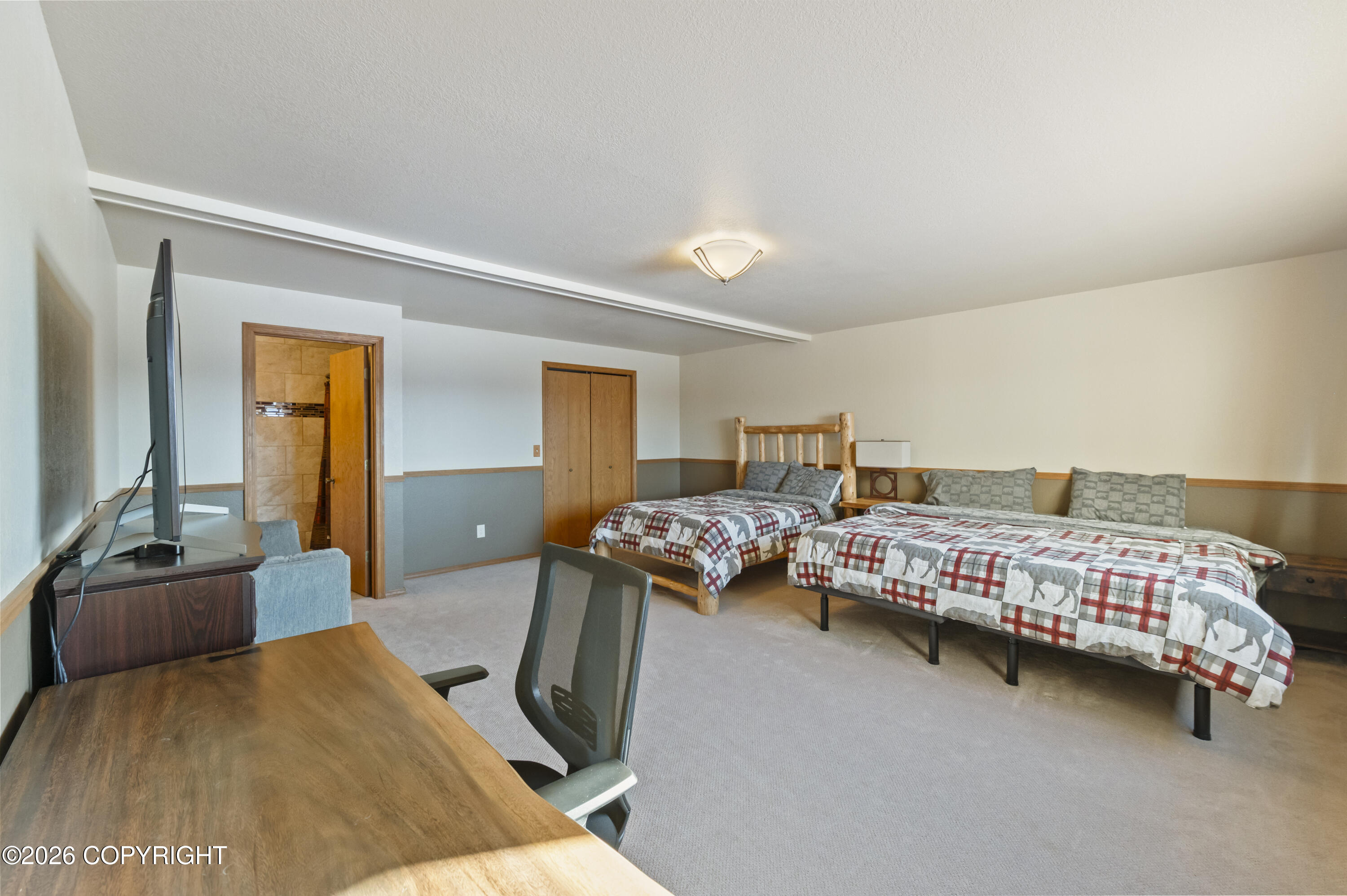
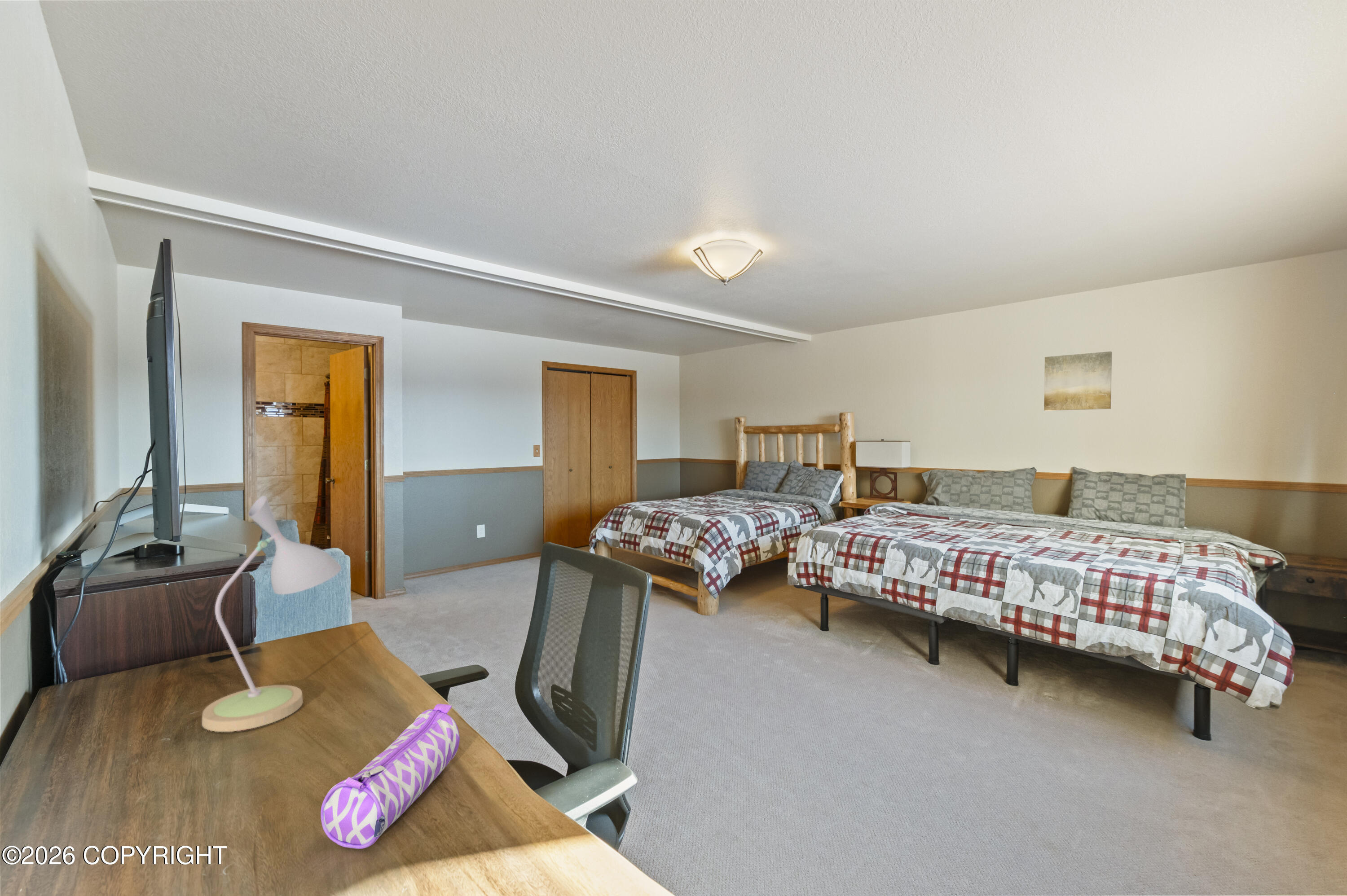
+ wall art [1043,351,1112,411]
+ desk lamp [201,495,342,732]
+ pencil case [320,703,460,849]
